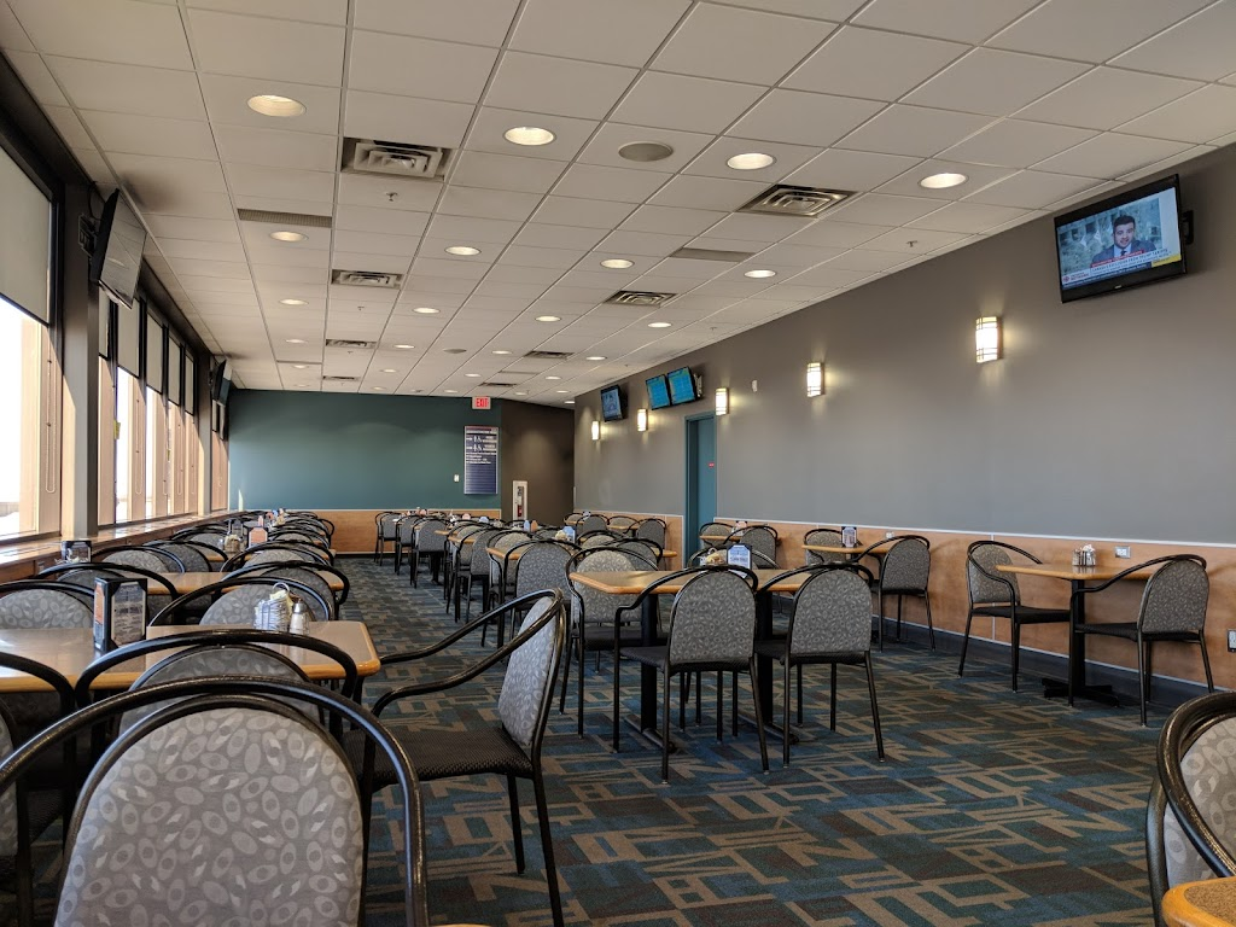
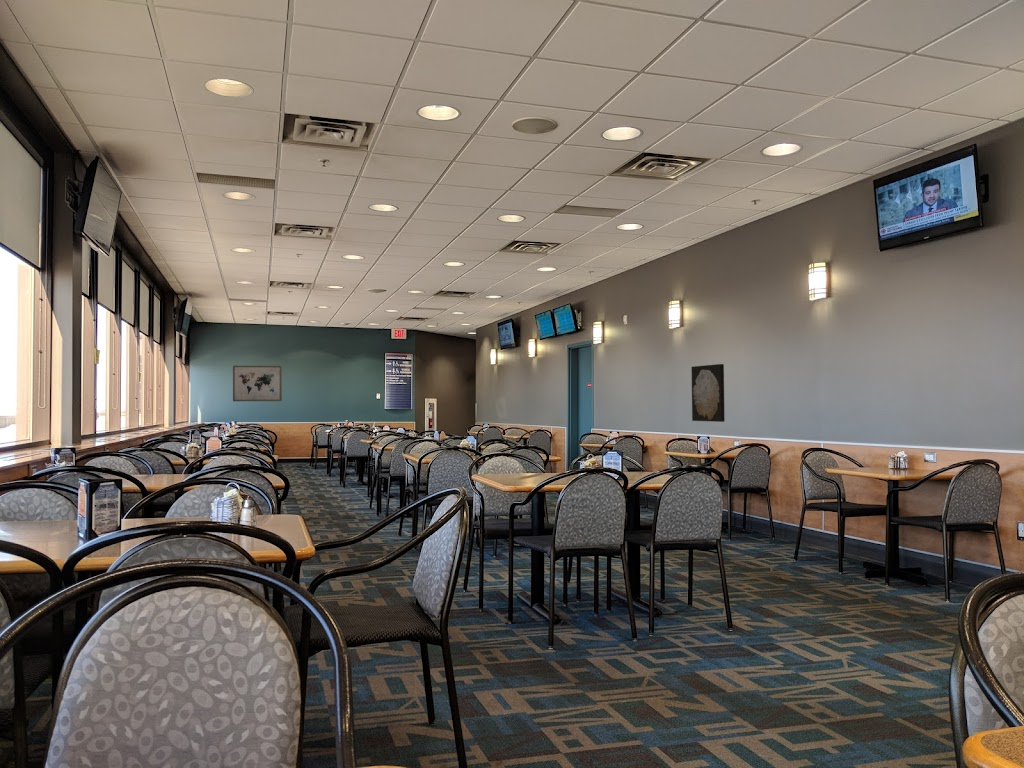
+ wall art [691,363,726,423]
+ wall art [232,365,283,402]
